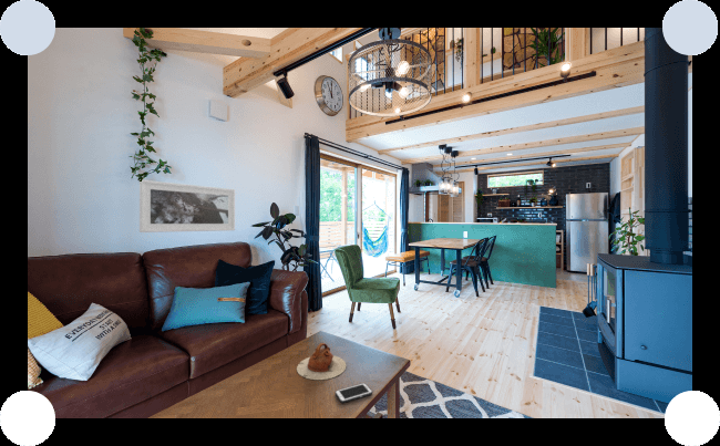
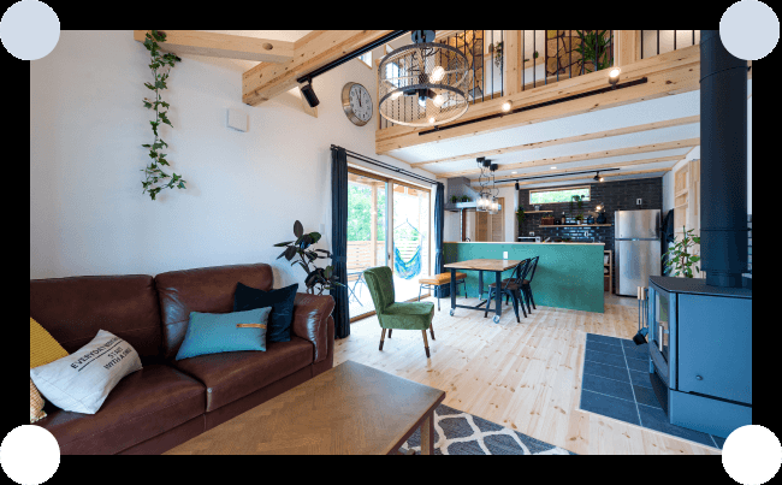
- teapot [296,342,347,381]
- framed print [138,179,236,234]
- cell phone [335,382,373,404]
